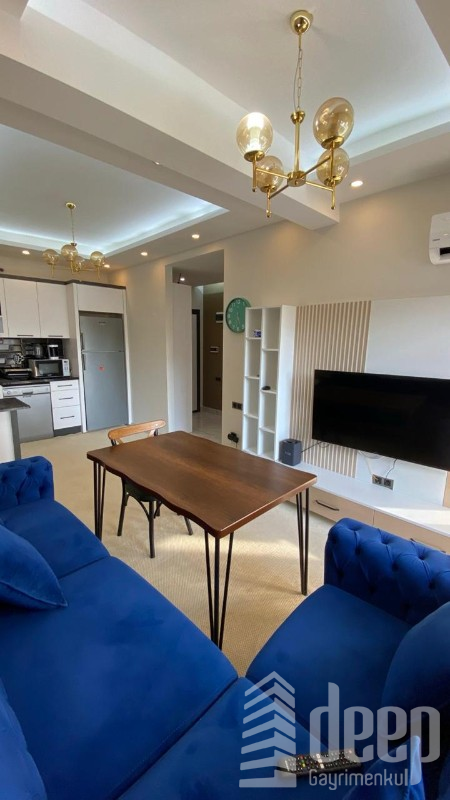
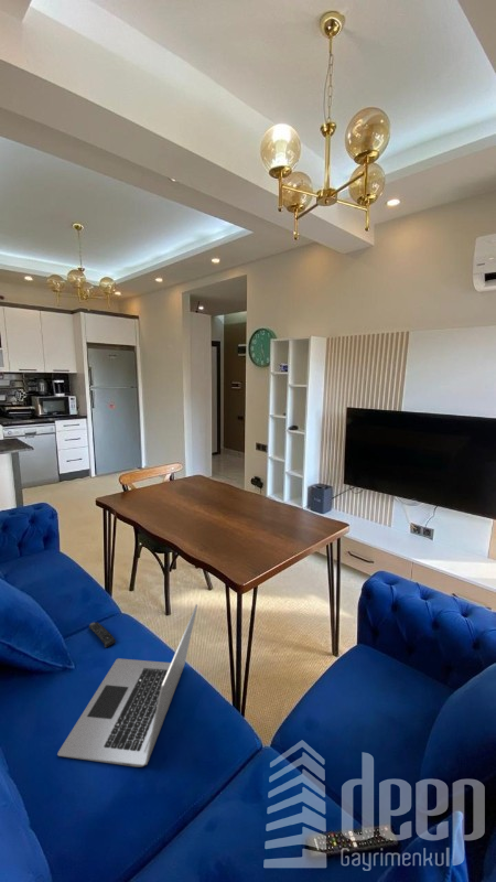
+ laptop [56,603,198,768]
+ remote control [88,621,117,648]
